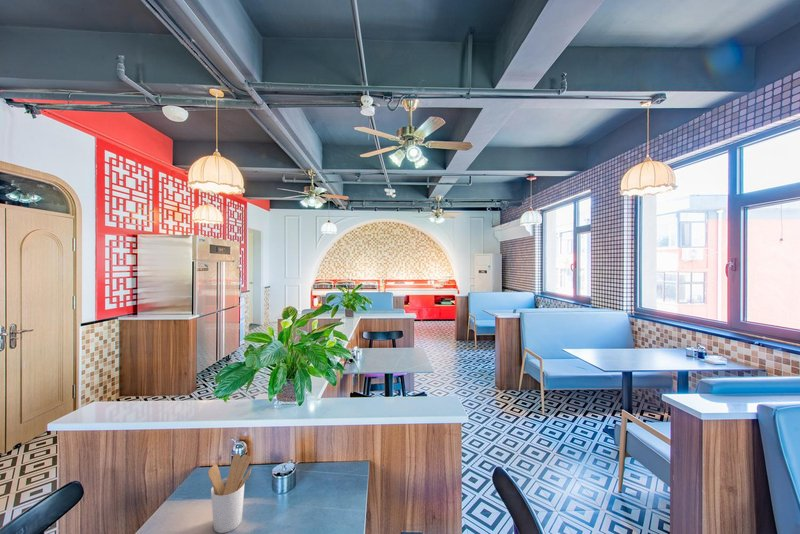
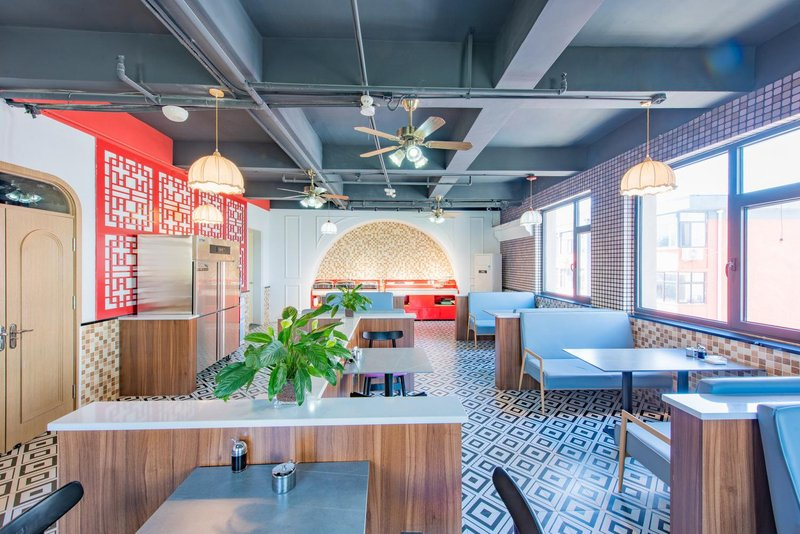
- utensil holder [207,452,252,534]
